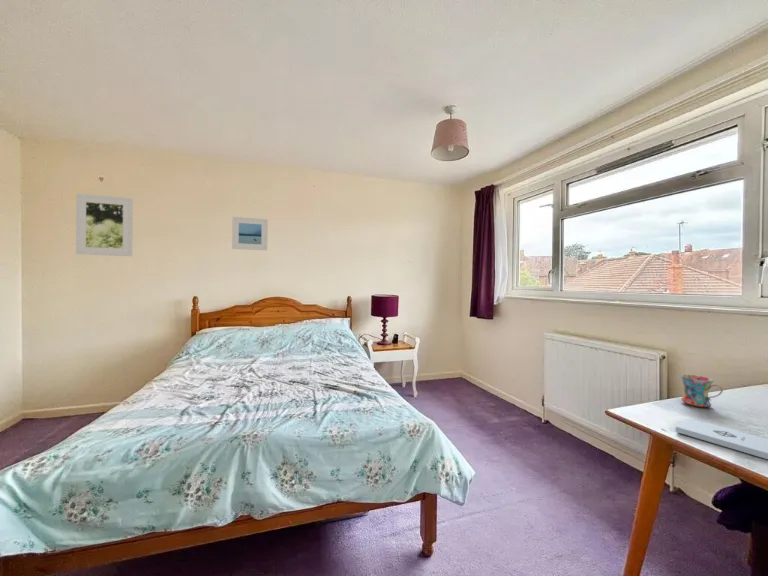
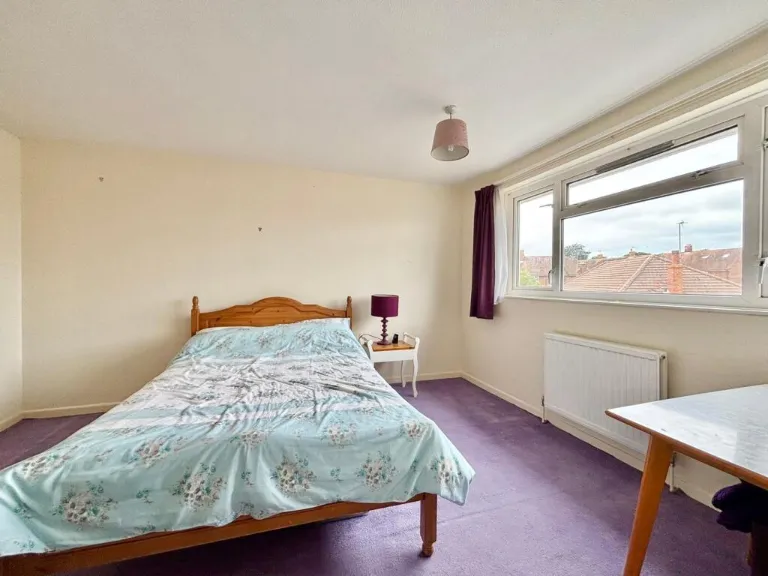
- mug [679,374,724,408]
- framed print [231,216,269,251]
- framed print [75,193,134,257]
- notepad [675,418,768,460]
